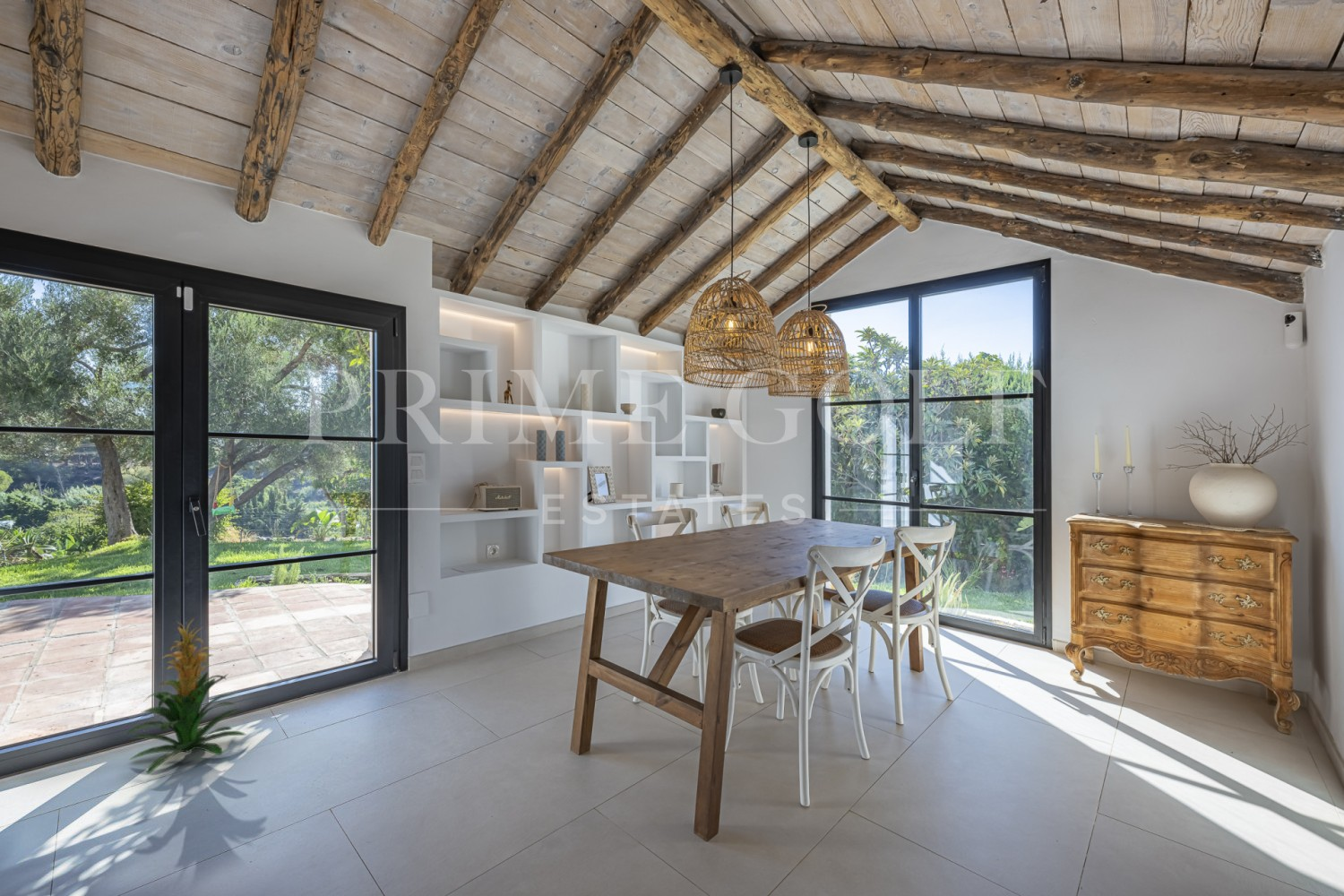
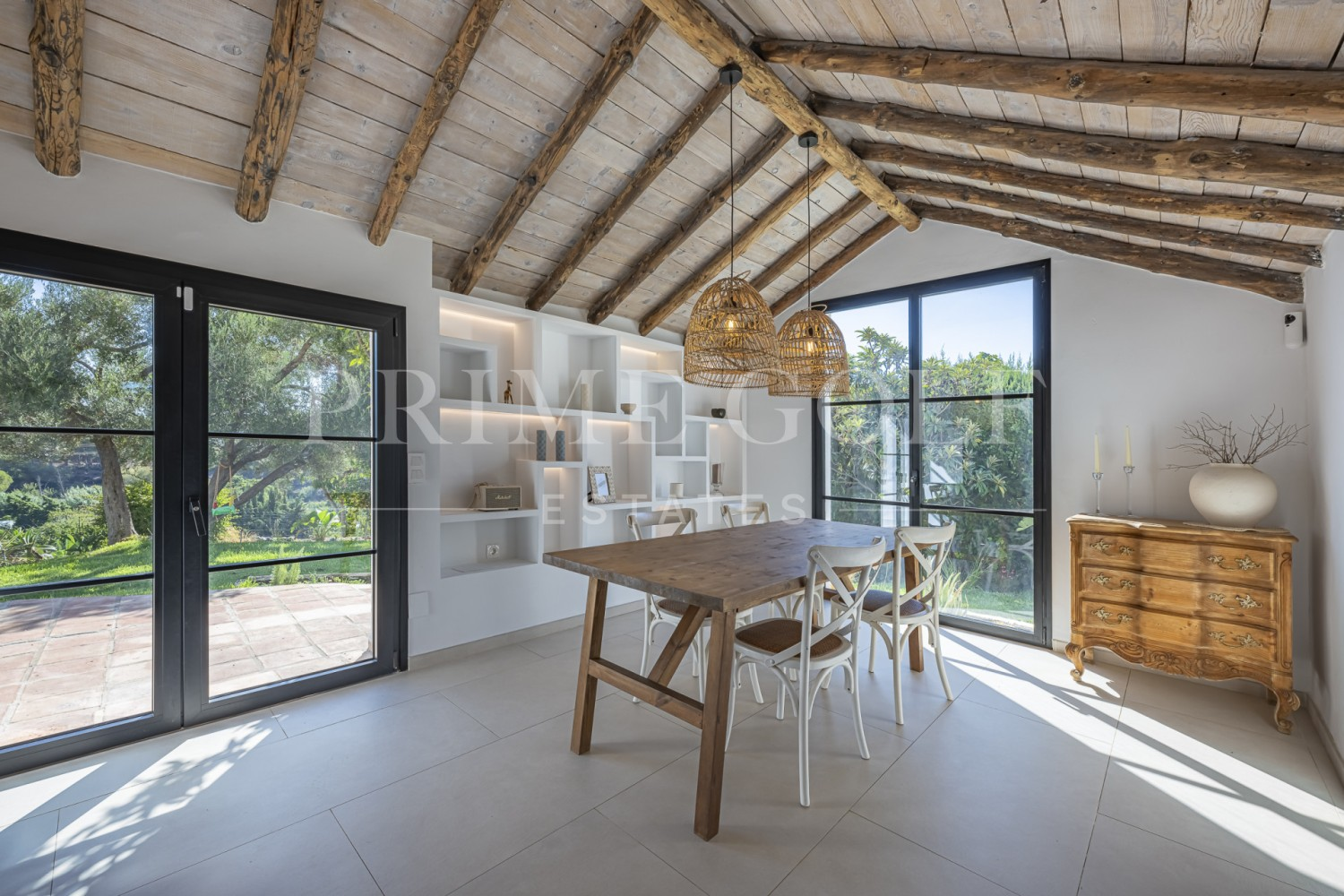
- indoor plant [125,617,247,775]
